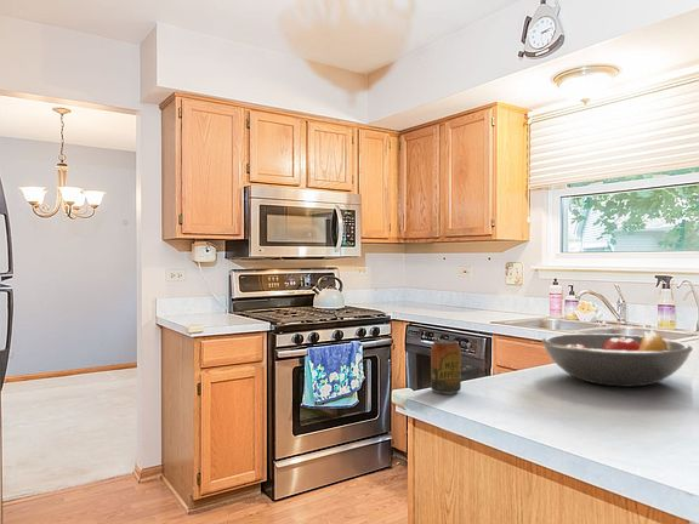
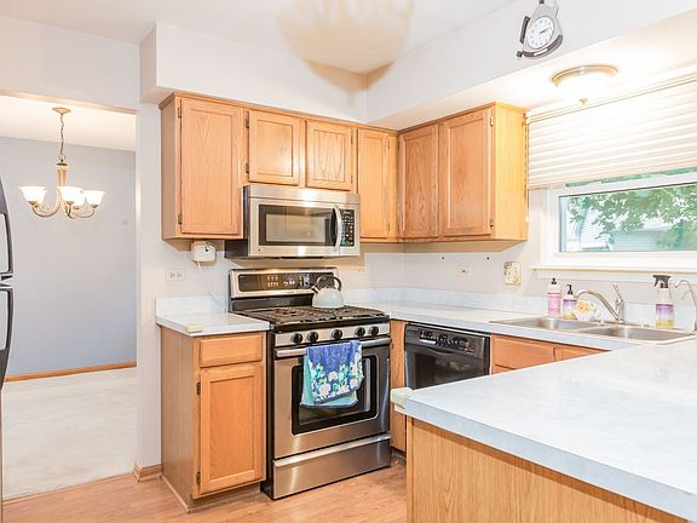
- fruit bowl [540,329,694,388]
- beverage can [430,338,462,395]
